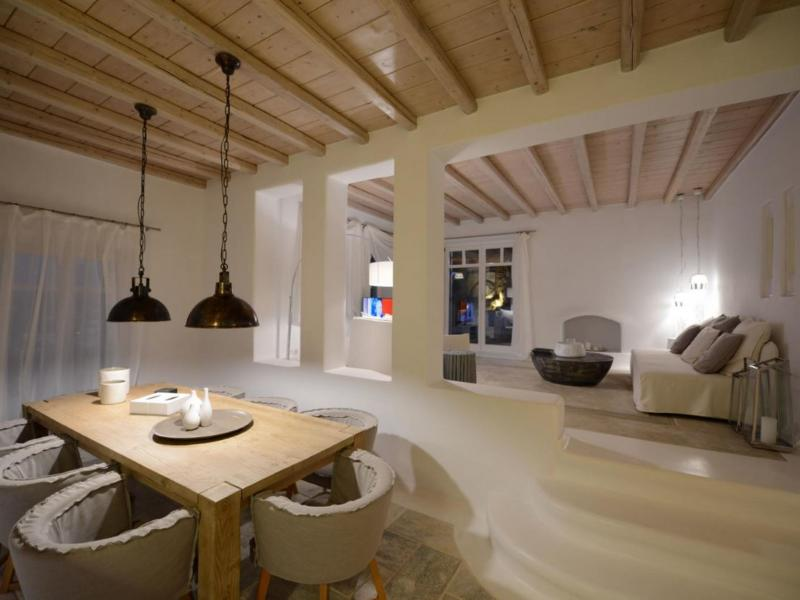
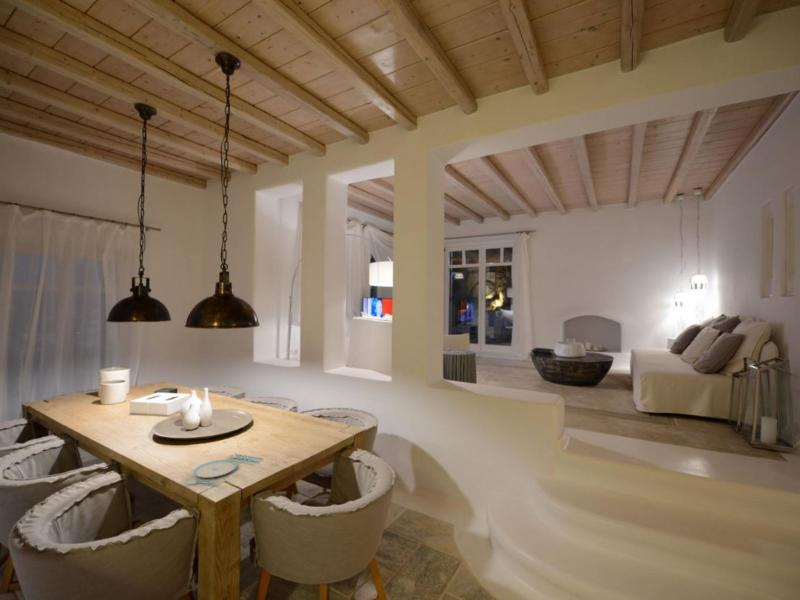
+ plate [184,453,264,486]
